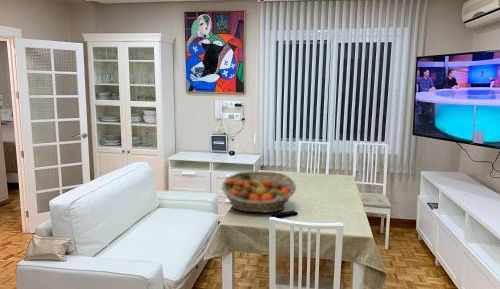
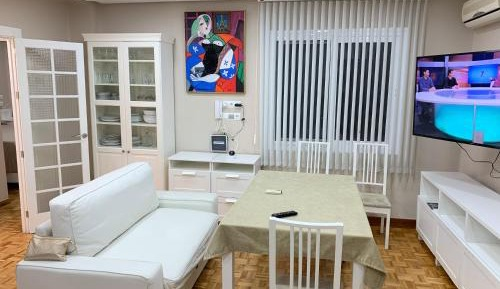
- fruit basket [221,171,297,214]
